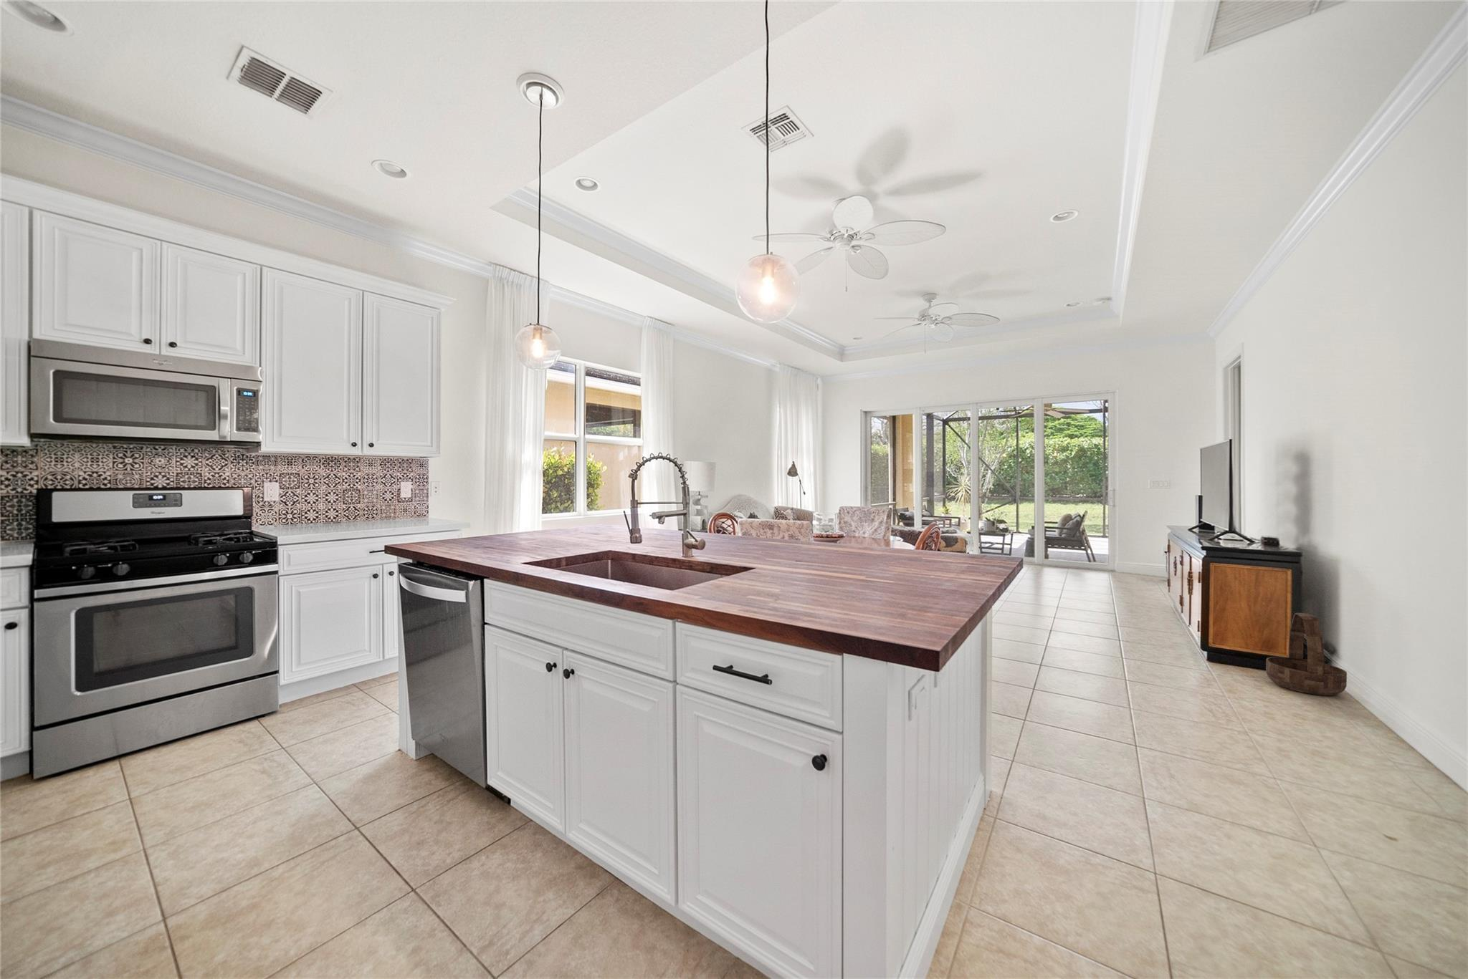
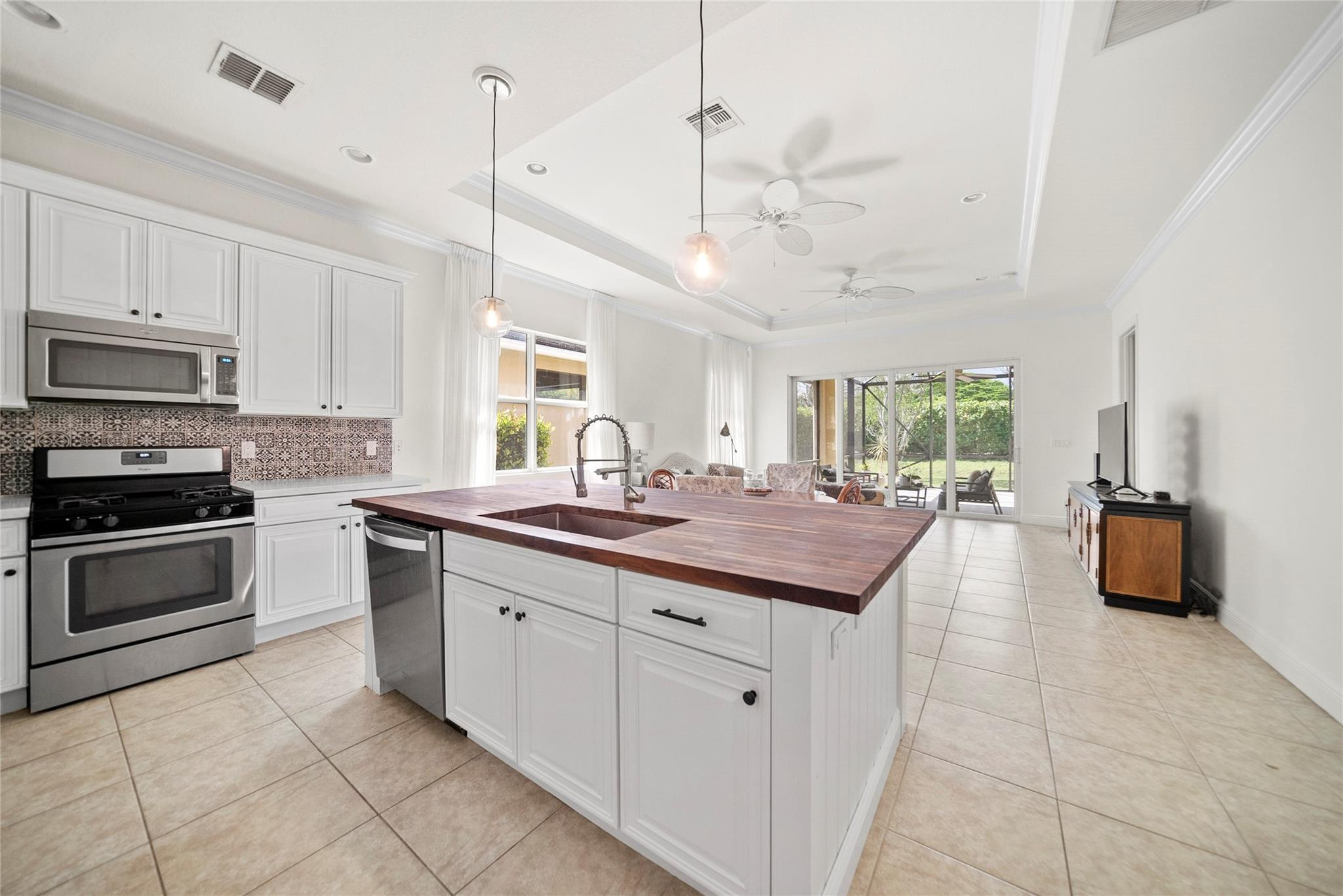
- basket [1265,612,1348,696]
